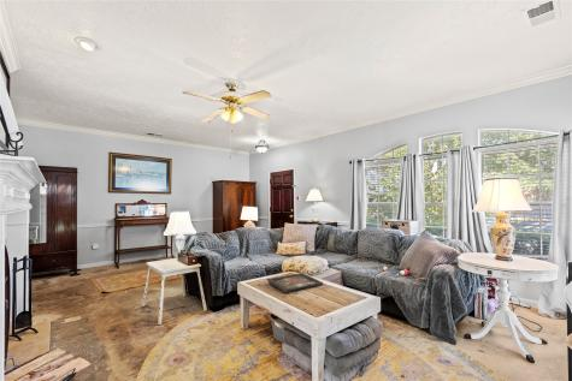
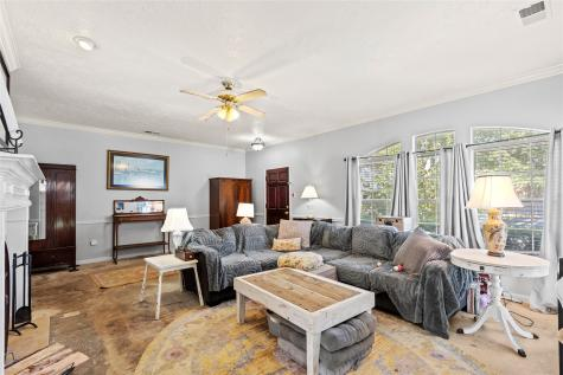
- decorative tray [266,272,324,294]
